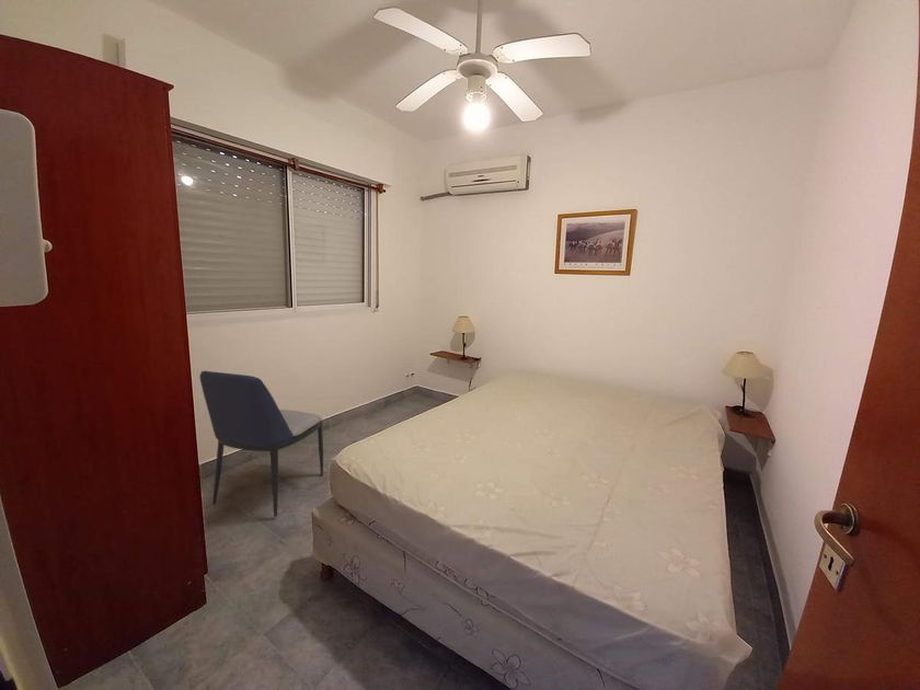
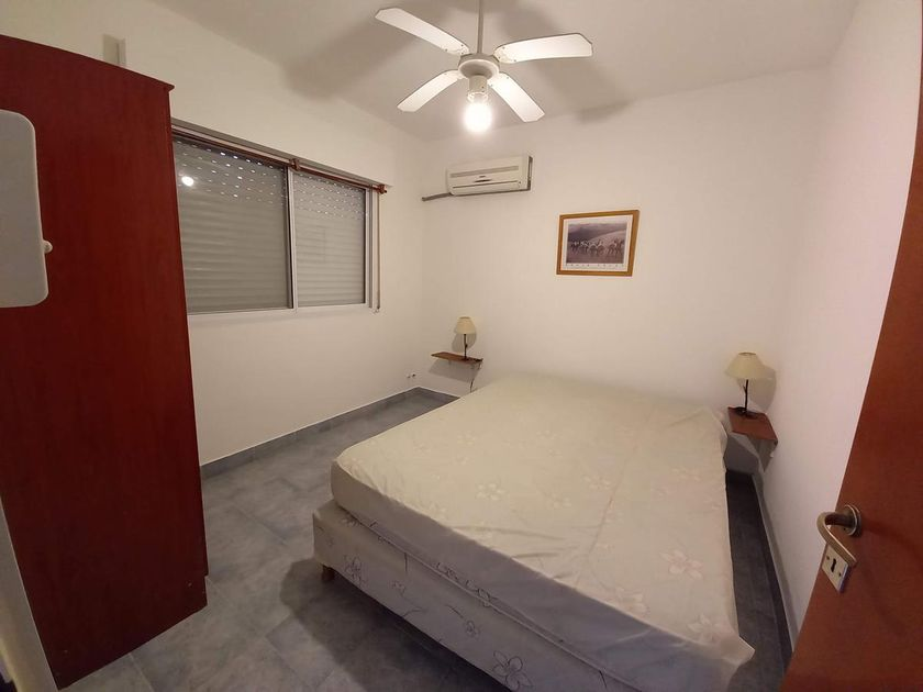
- chair [198,370,324,518]
